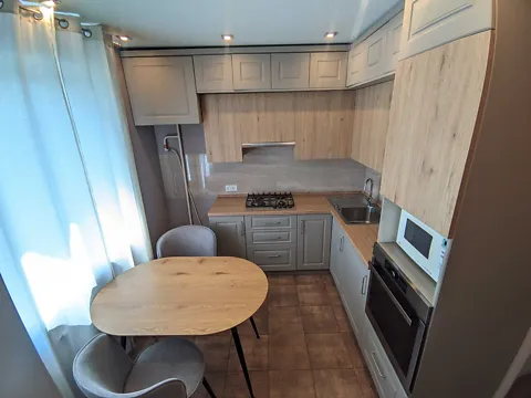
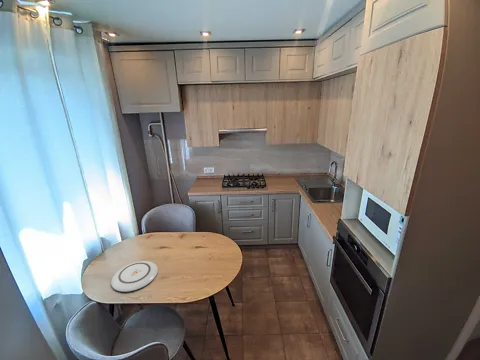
+ plate [110,260,159,293]
